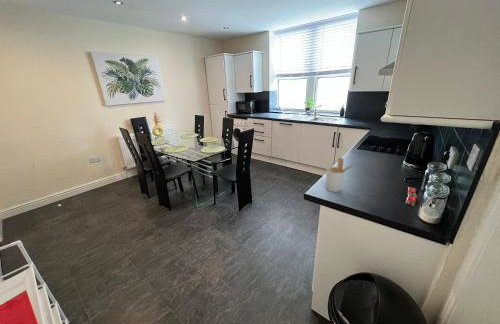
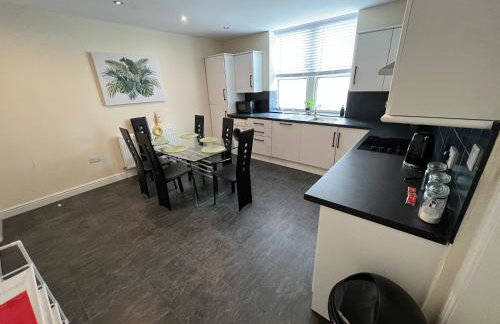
- utensil holder [325,157,357,193]
